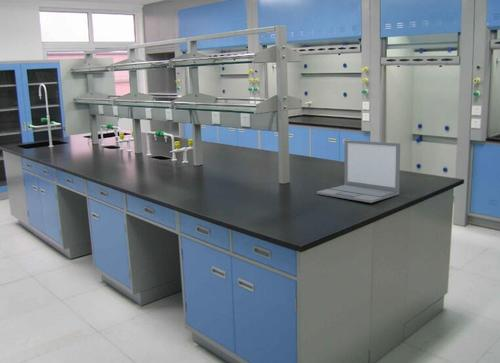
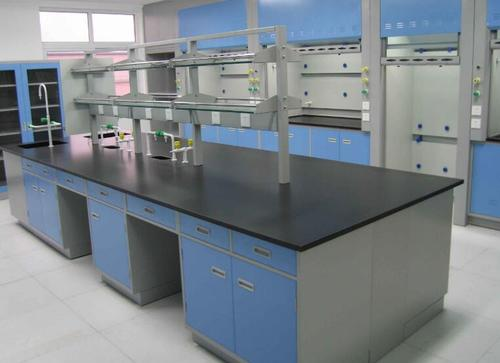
- laptop [316,139,401,204]
